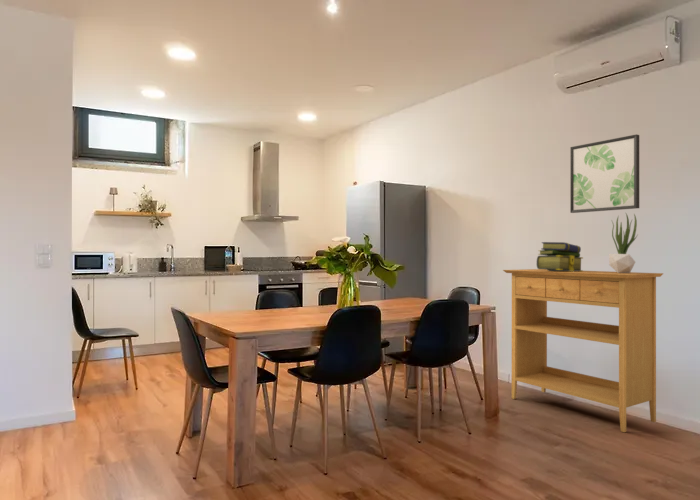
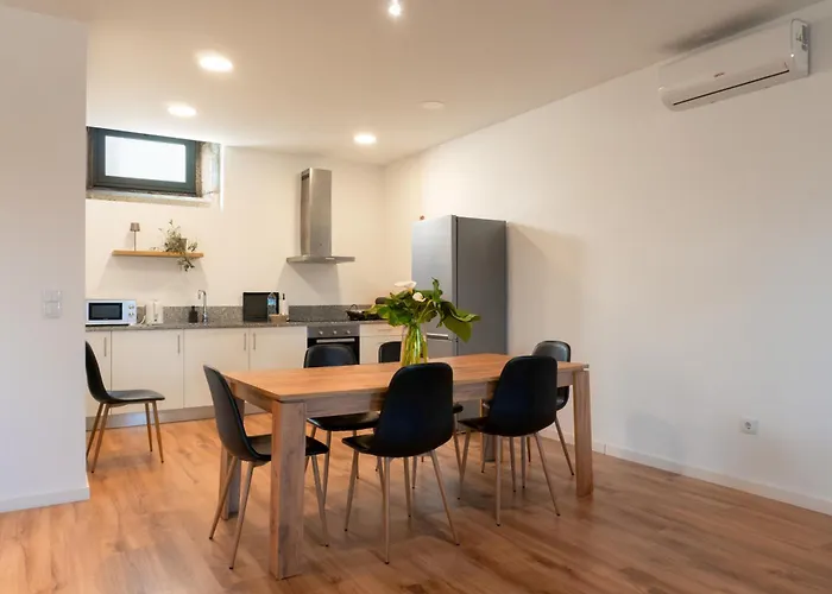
- potted plant [608,213,638,273]
- console table [502,268,664,433]
- wall art [569,133,640,214]
- stack of books [536,241,584,272]
